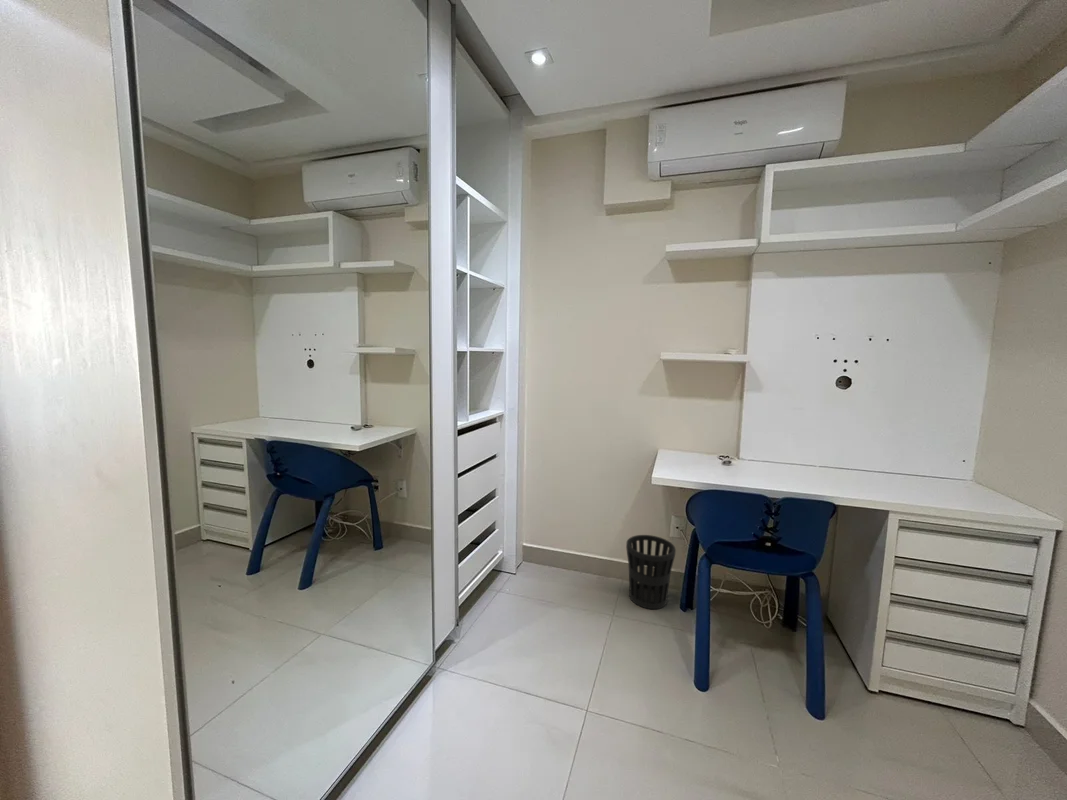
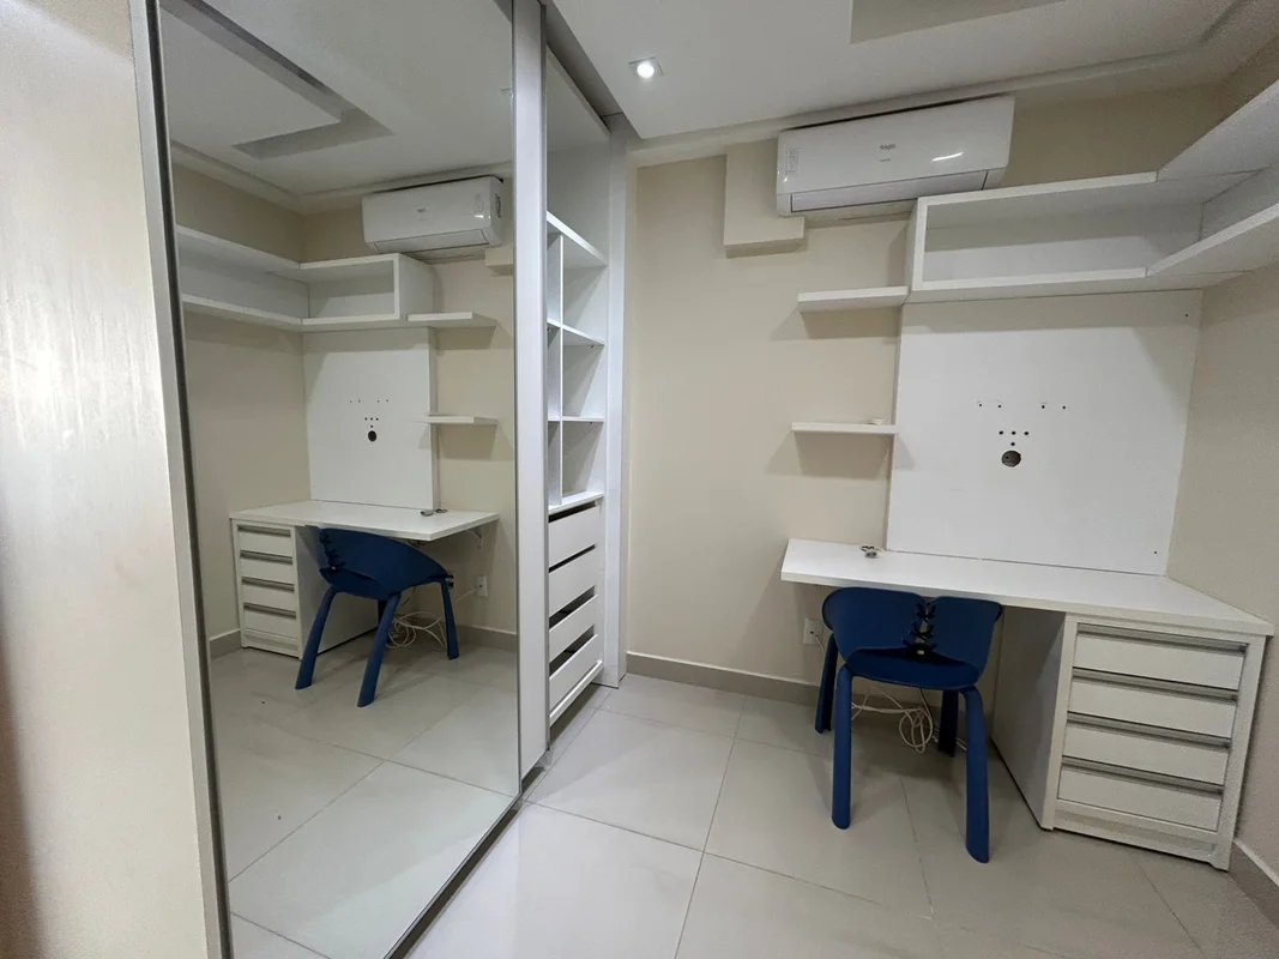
- wastebasket [625,534,677,610]
